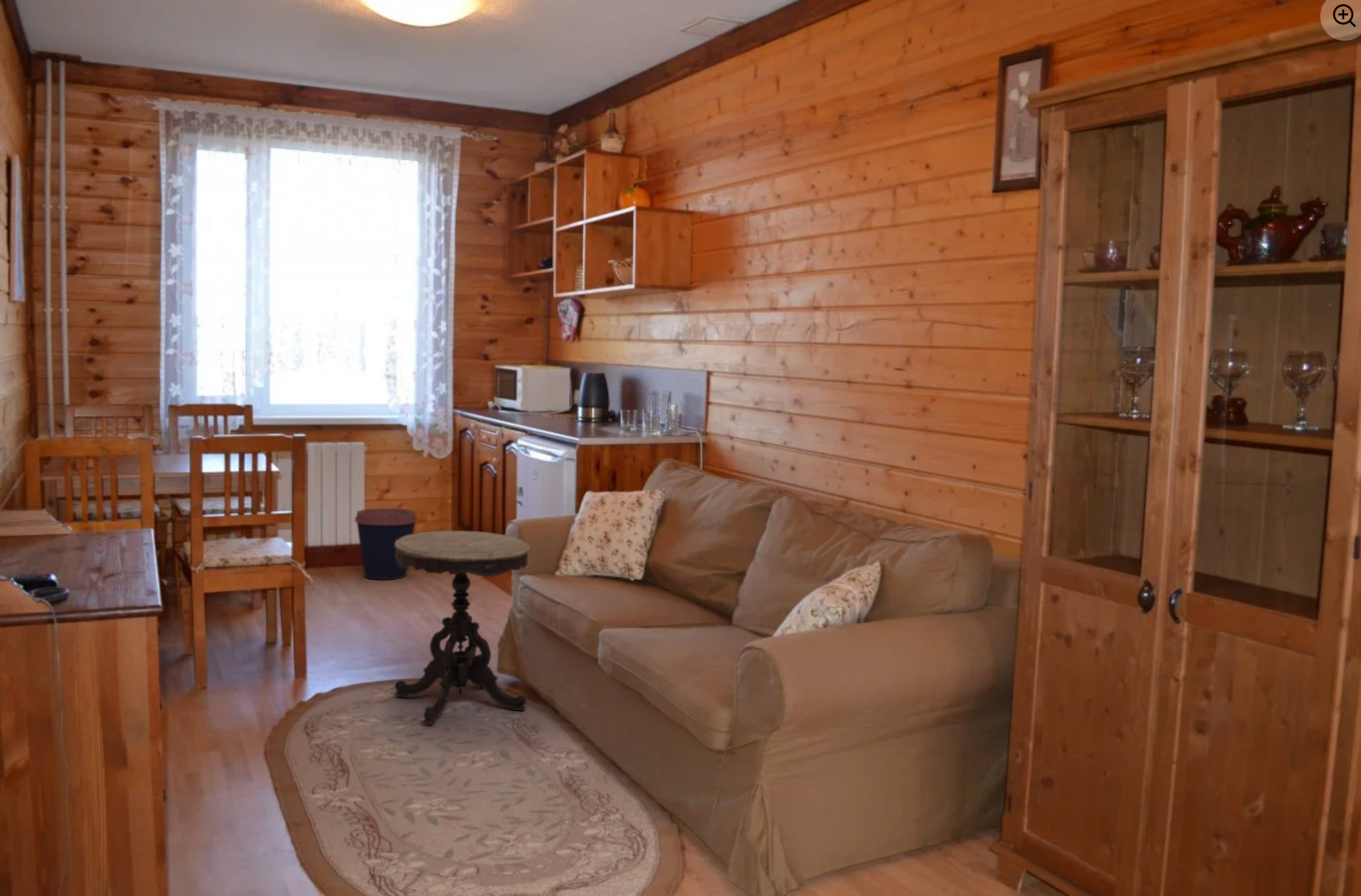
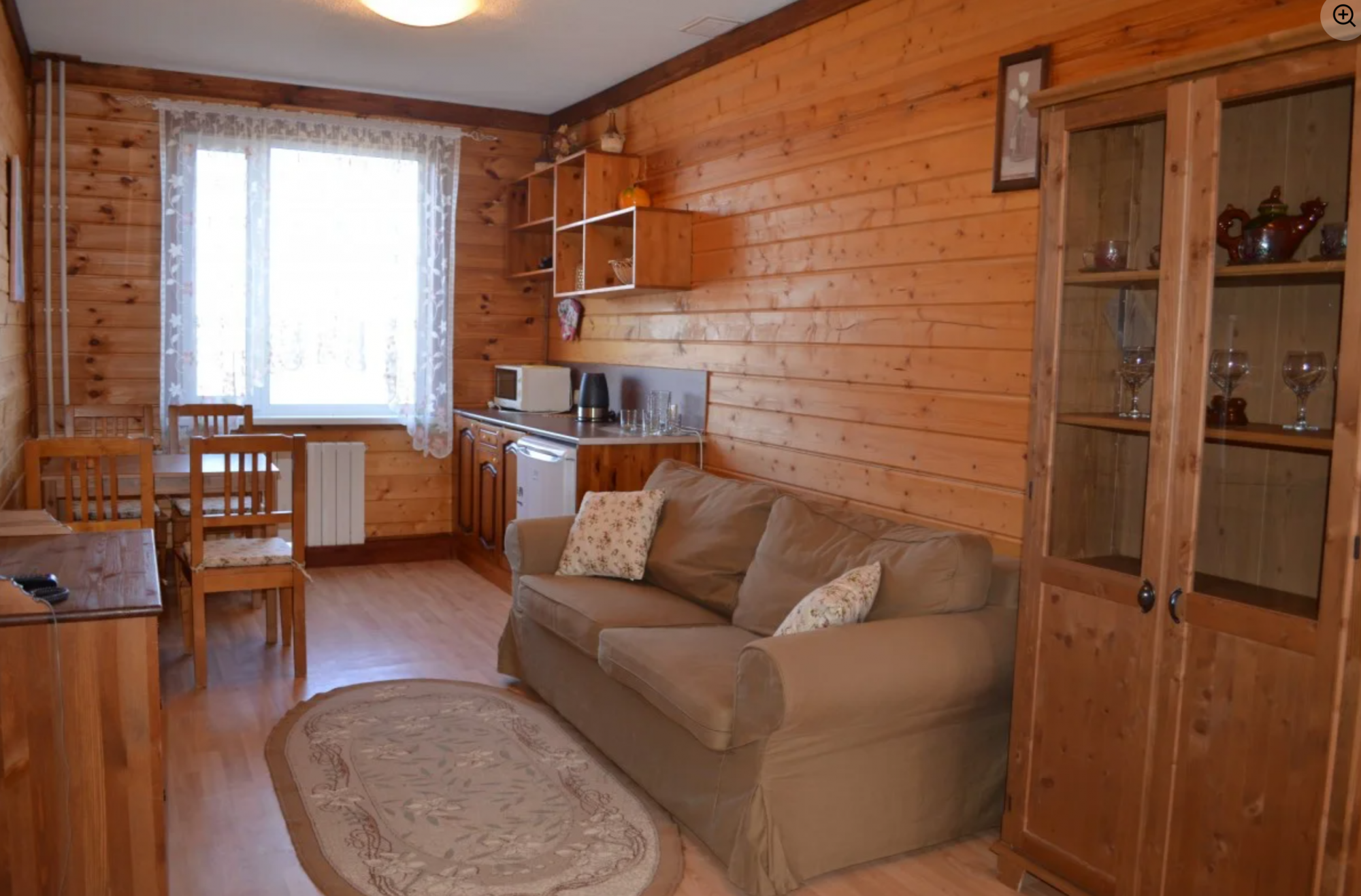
- side table [394,530,531,725]
- coffee cup [354,508,418,580]
